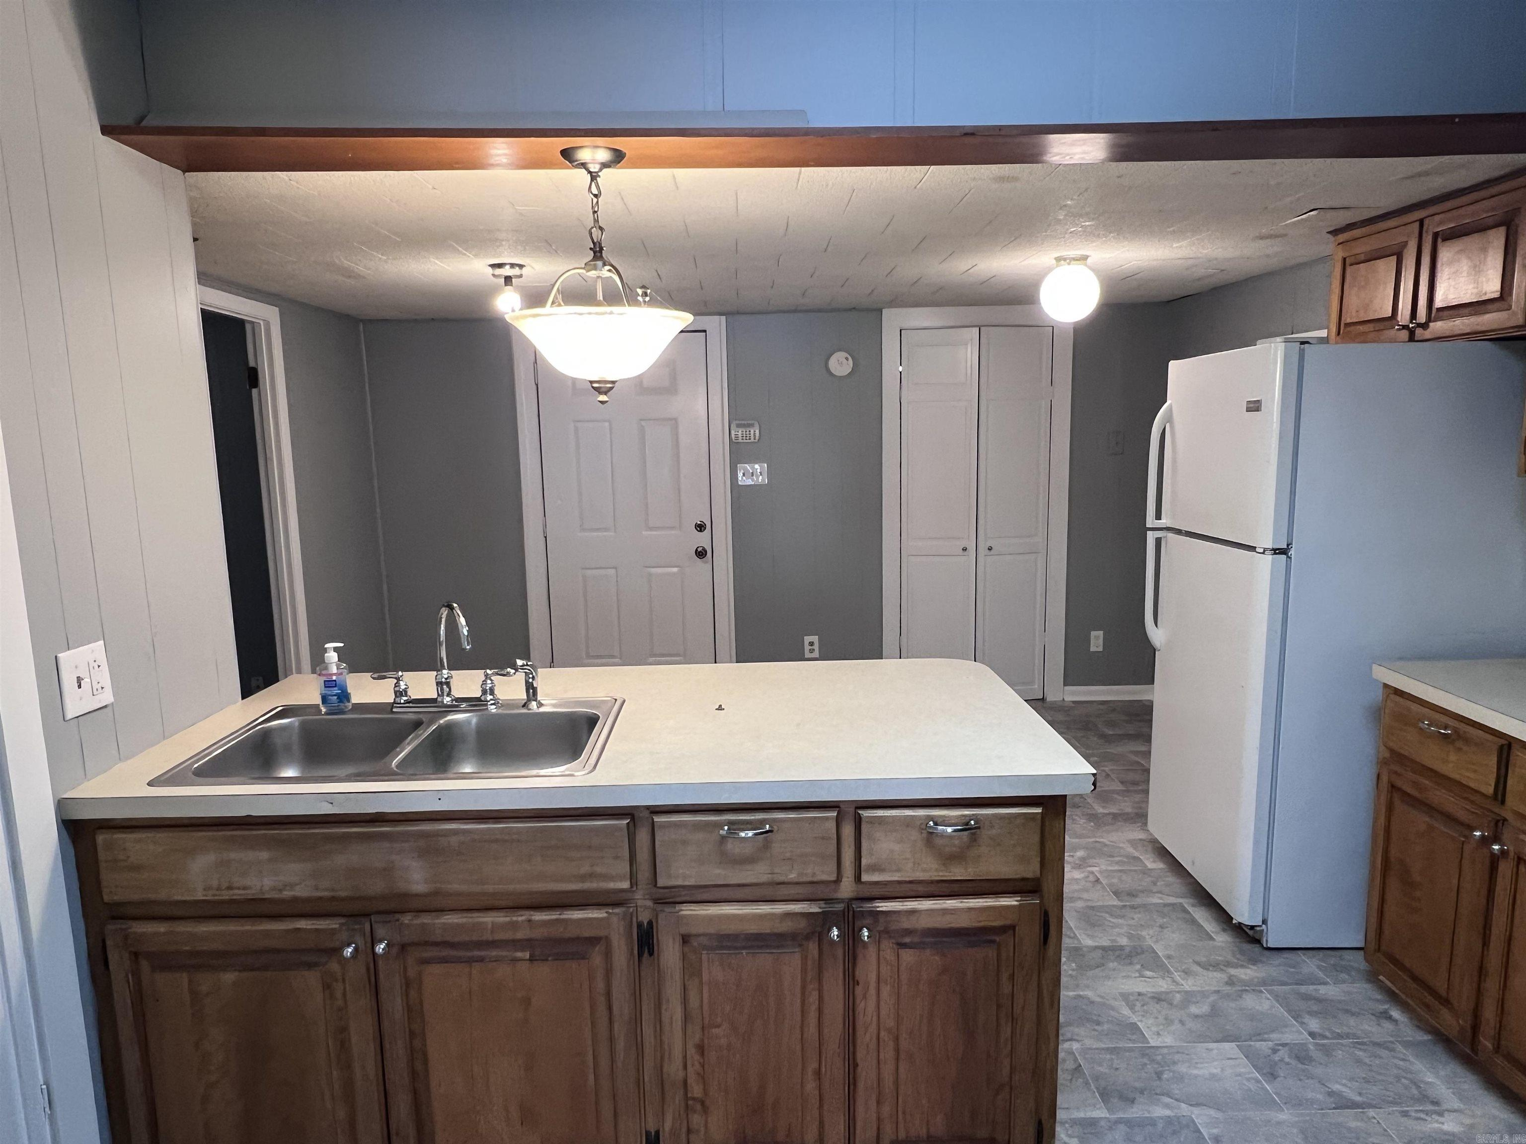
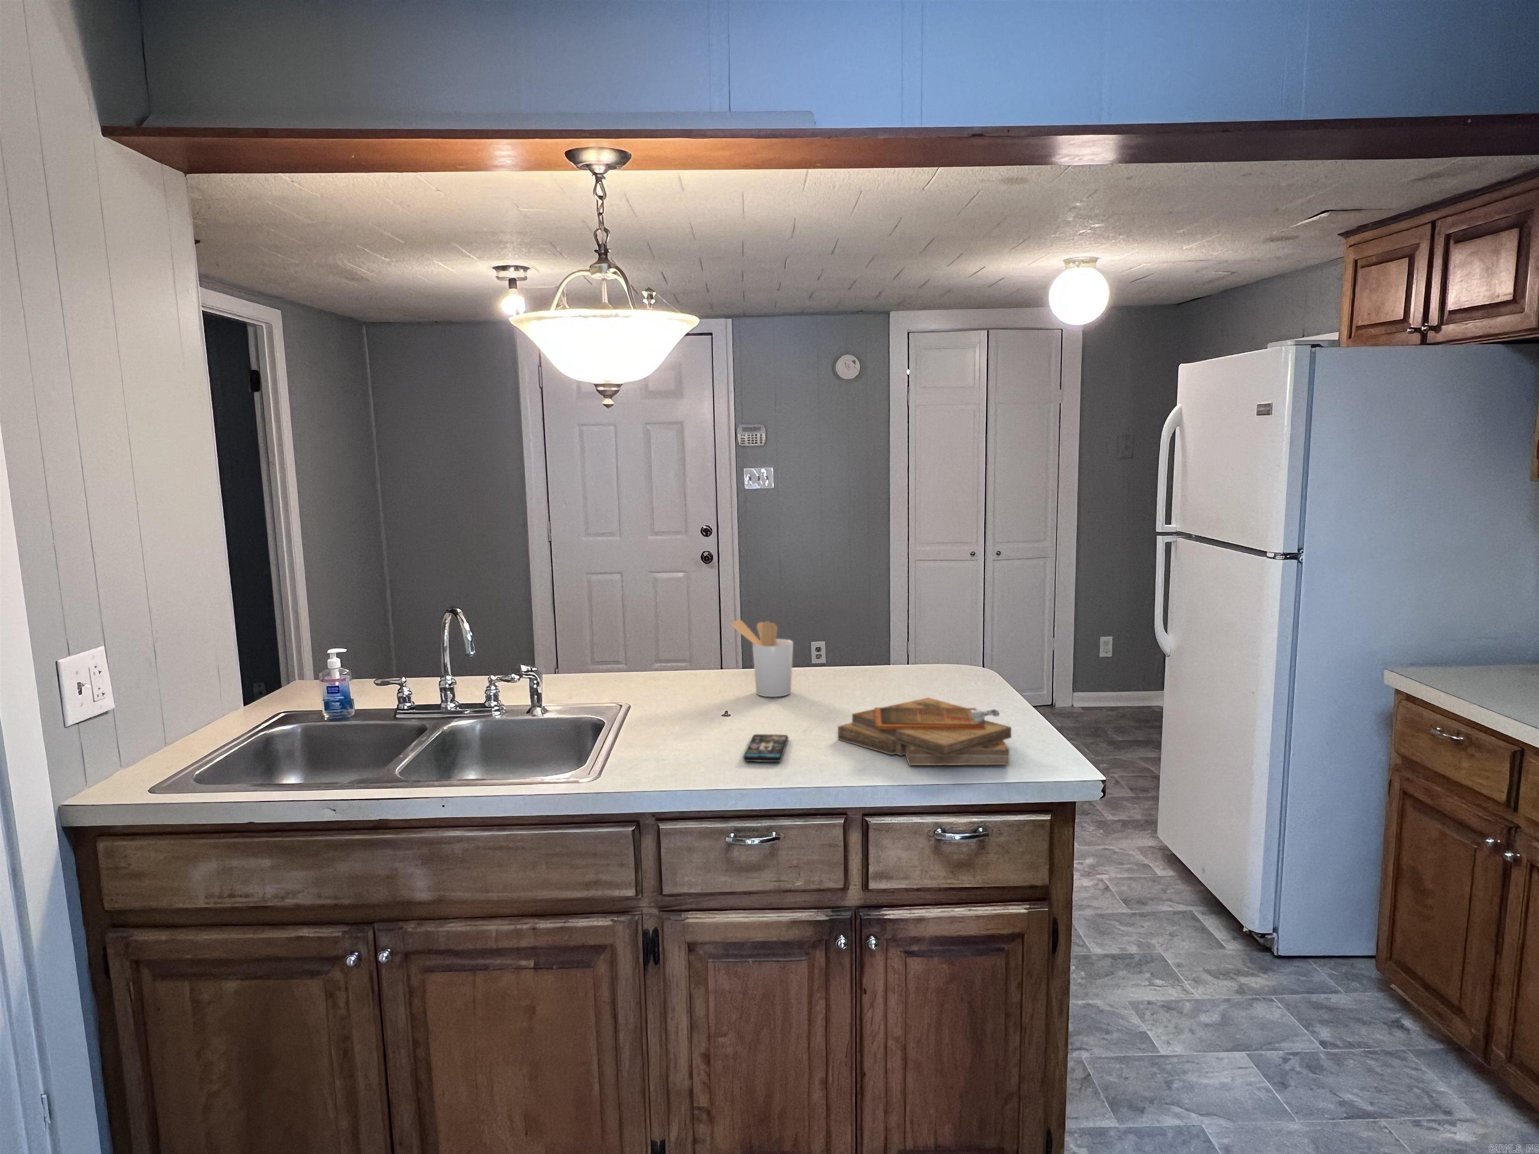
+ utensil holder [730,619,794,697]
+ smartphone [743,733,789,762]
+ clipboard [837,697,1012,766]
